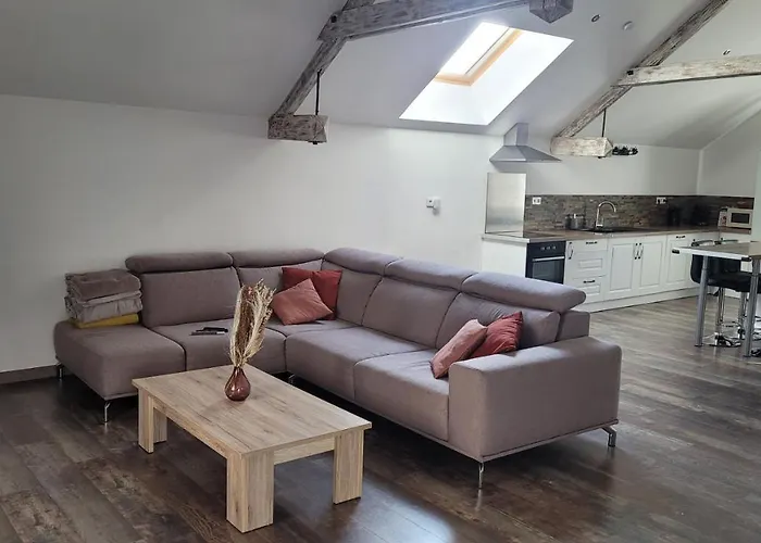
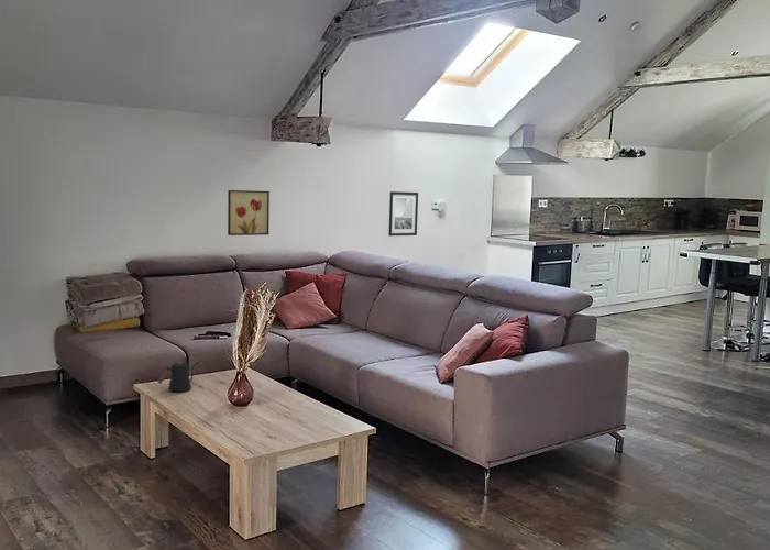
+ wall art [387,190,419,237]
+ wall art [227,189,271,237]
+ kettle [156,361,199,393]
